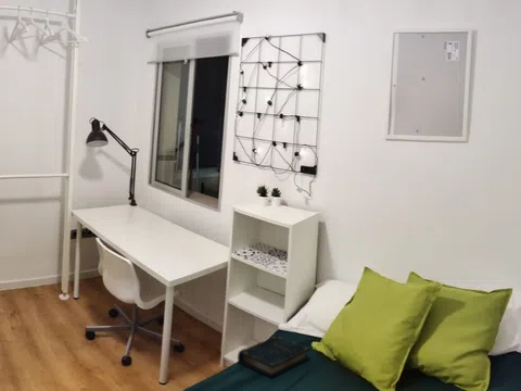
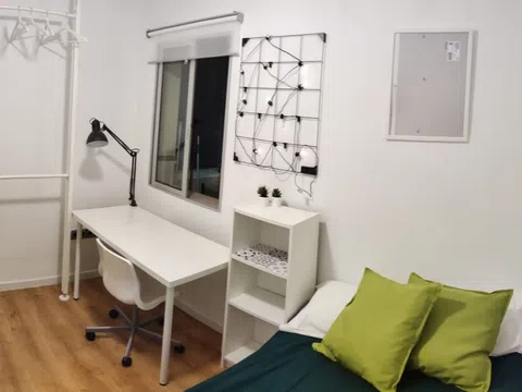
- book [237,335,312,379]
